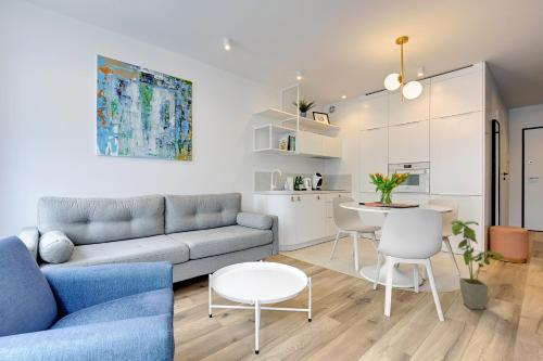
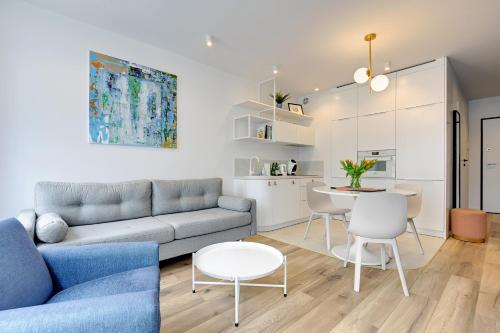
- house plant [450,220,507,311]
